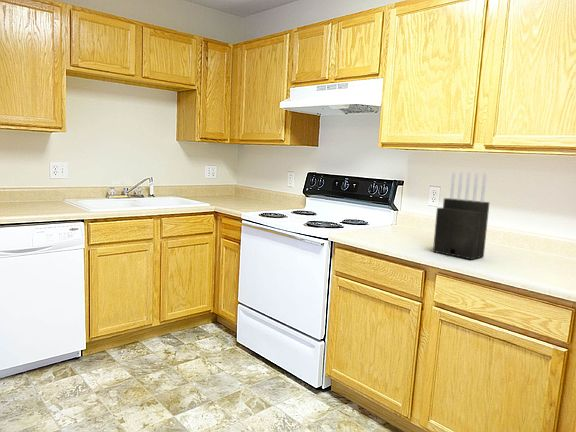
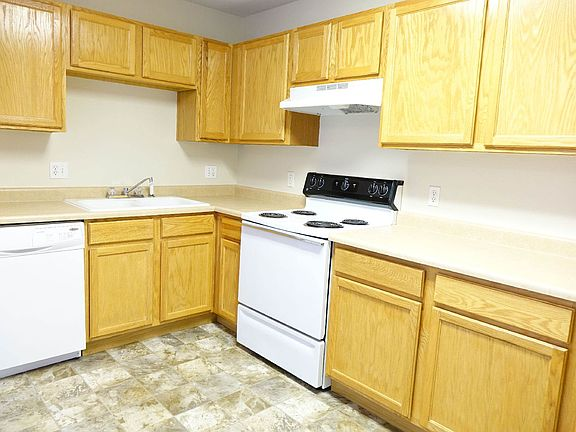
- knife block [432,171,491,261]
